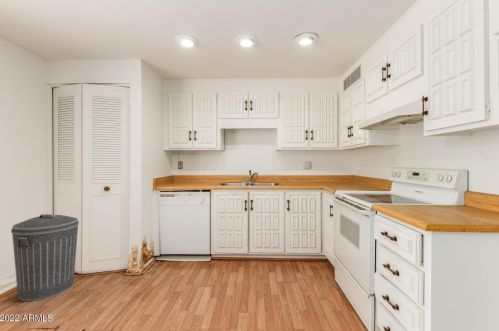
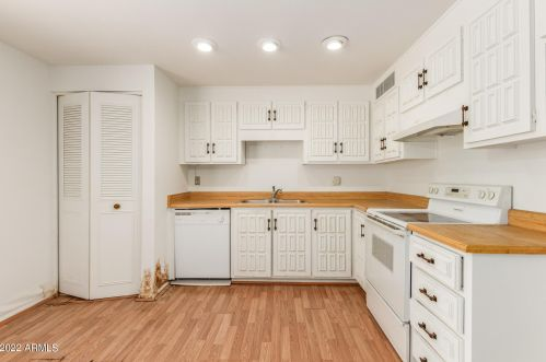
- trash can [10,213,80,302]
